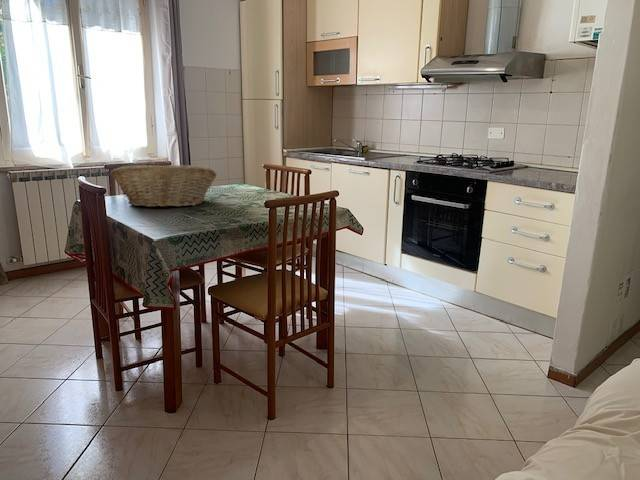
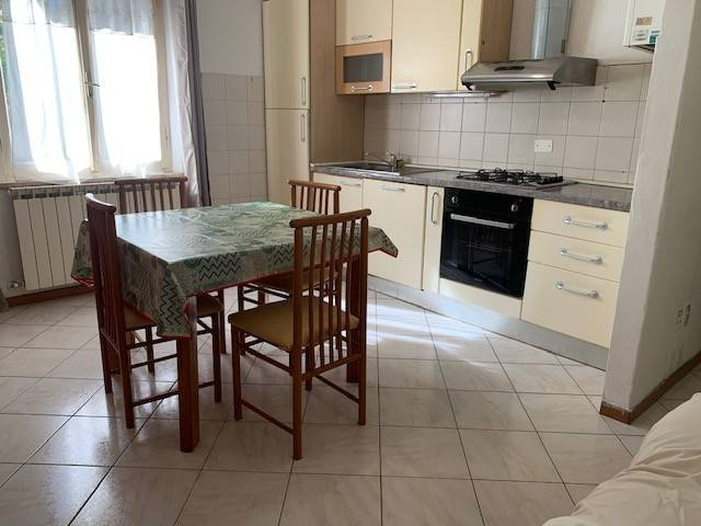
- fruit basket [109,164,217,208]
